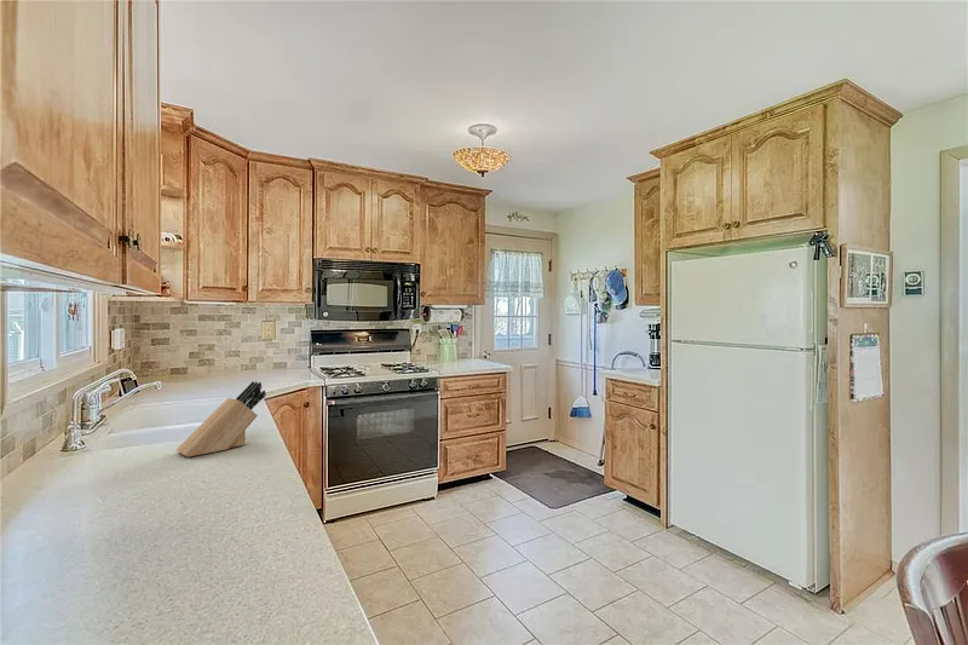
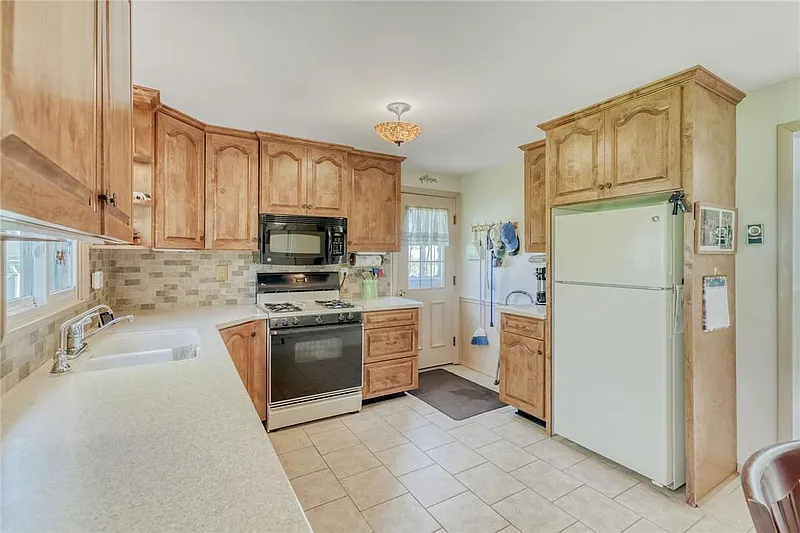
- knife block [174,380,267,459]
